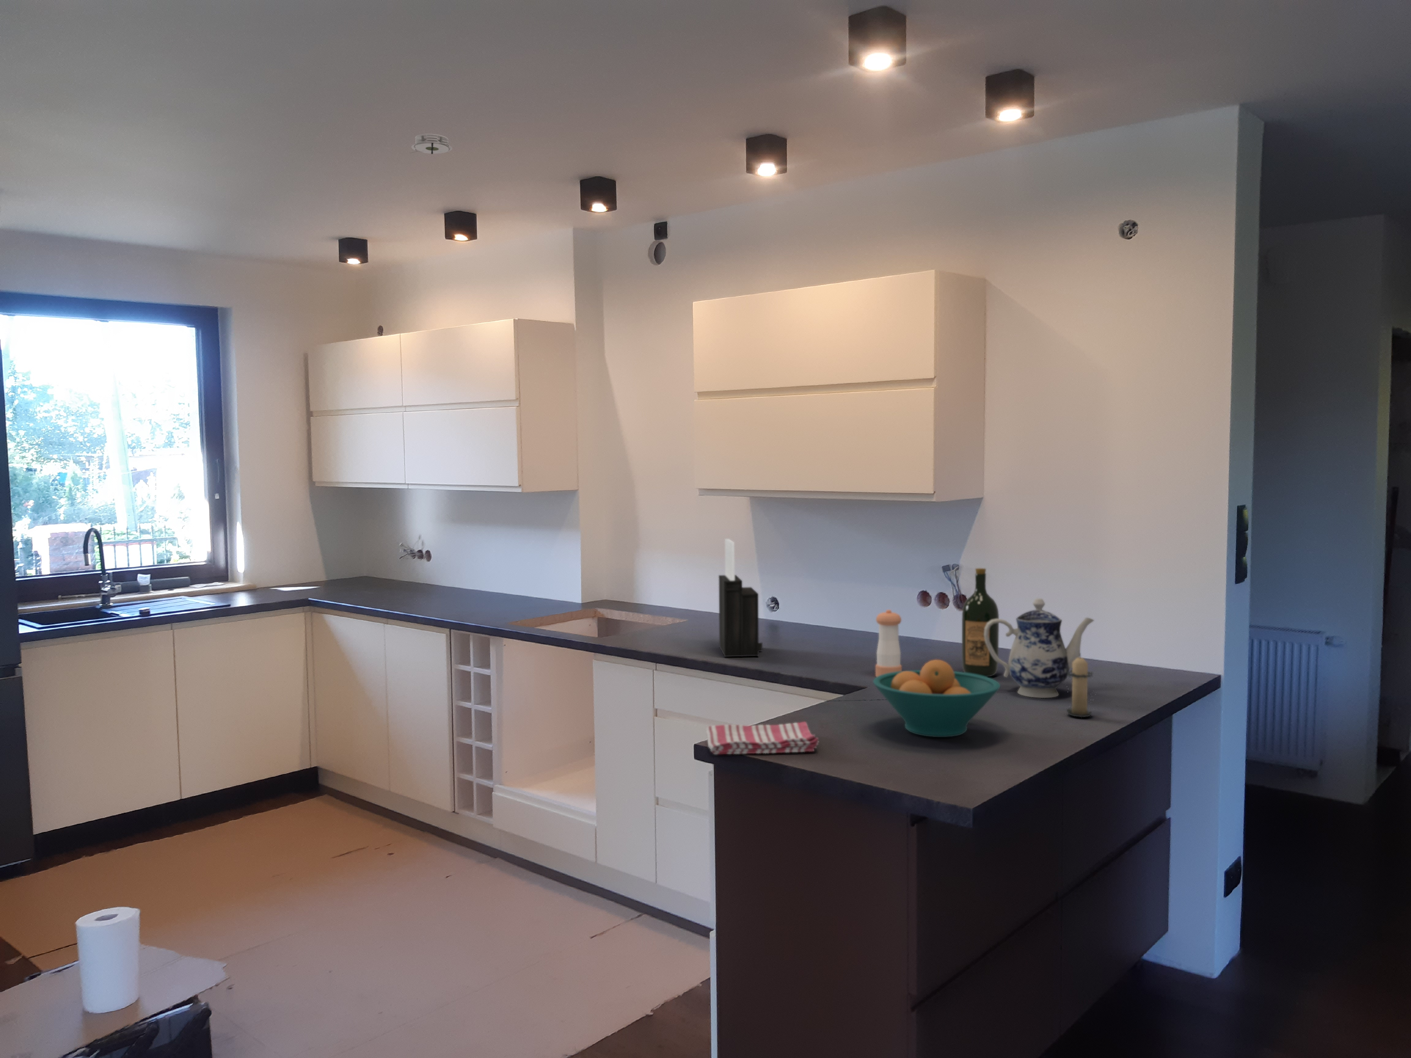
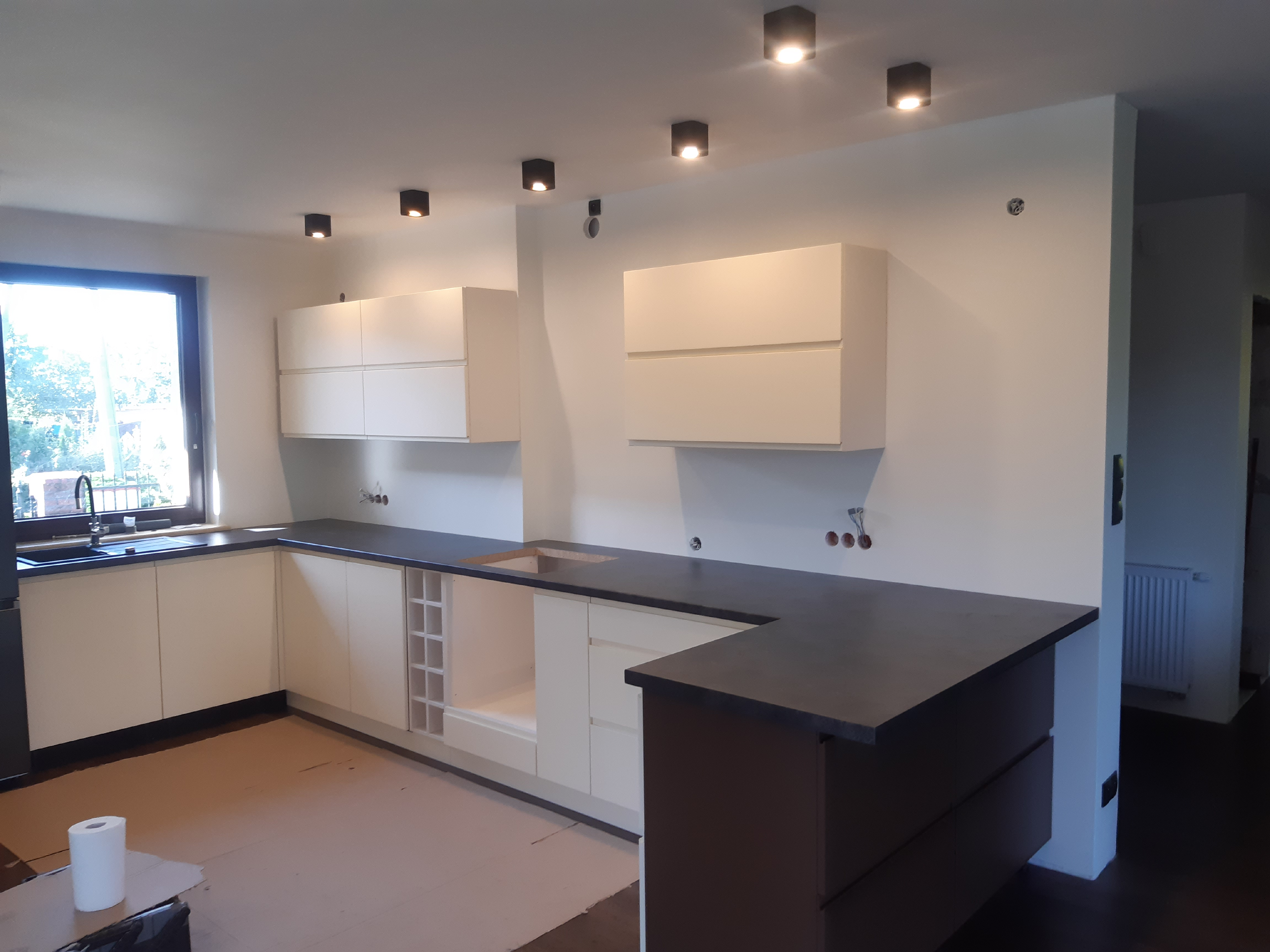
- knife block [718,539,763,657]
- wine bottle [961,568,999,677]
- smoke detector [410,133,452,154]
- teapot [984,598,1094,698]
- candle [1065,652,1093,718]
- fruit bowl [872,659,1001,737]
- dish towel [706,721,819,755]
- pepper shaker [875,609,902,677]
